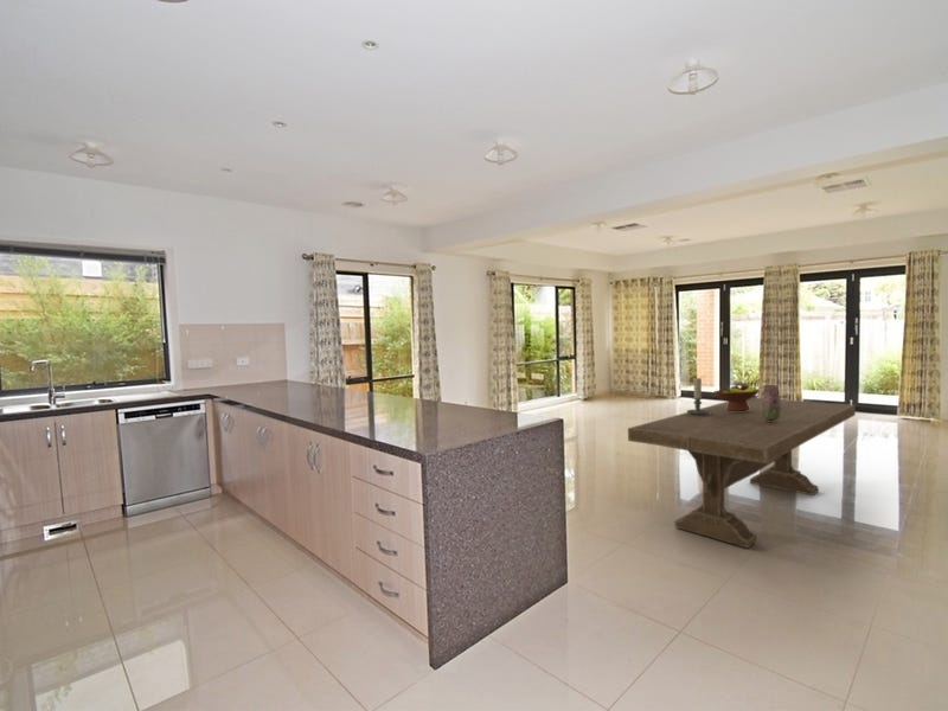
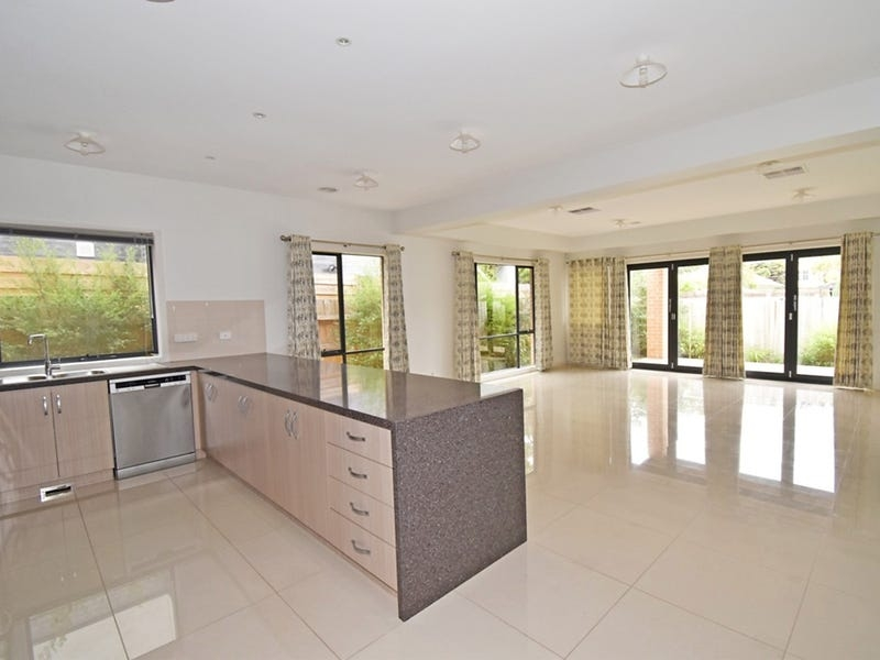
- vase [761,384,781,422]
- dining table [627,396,857,549]
- fruit bowl [712,380,761,411]
- candle holder [686,377,713,416]
